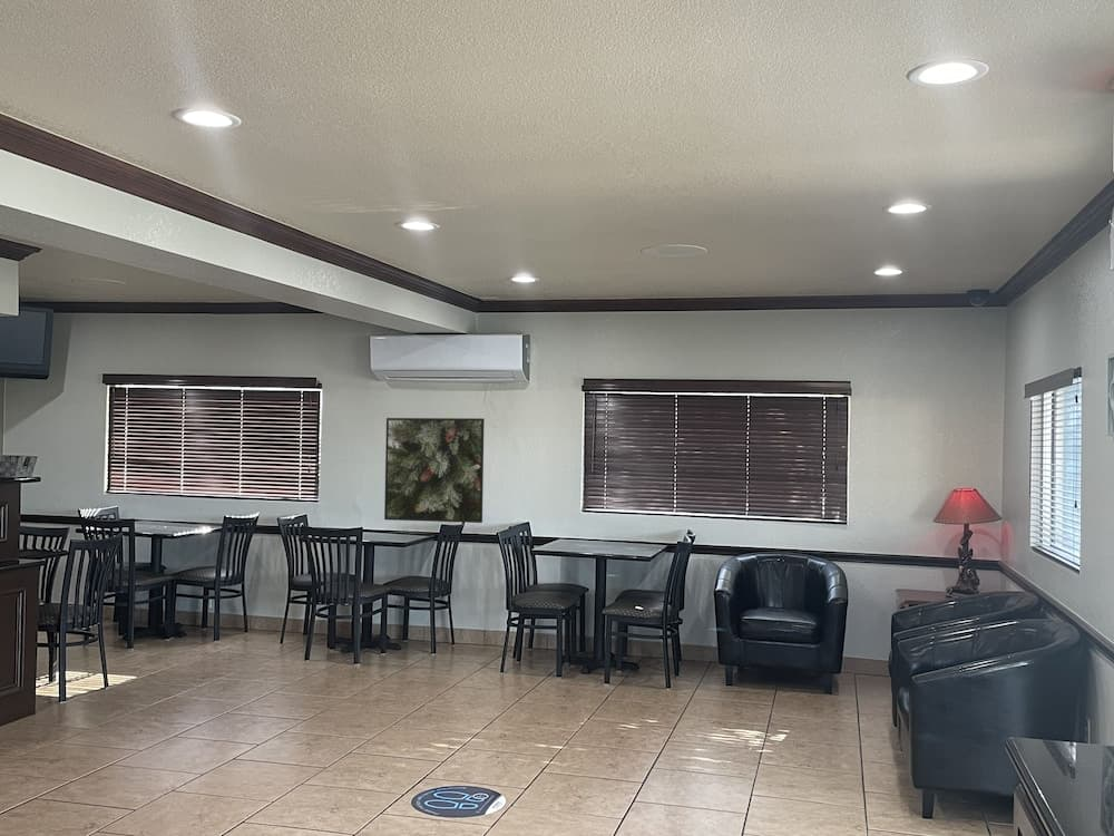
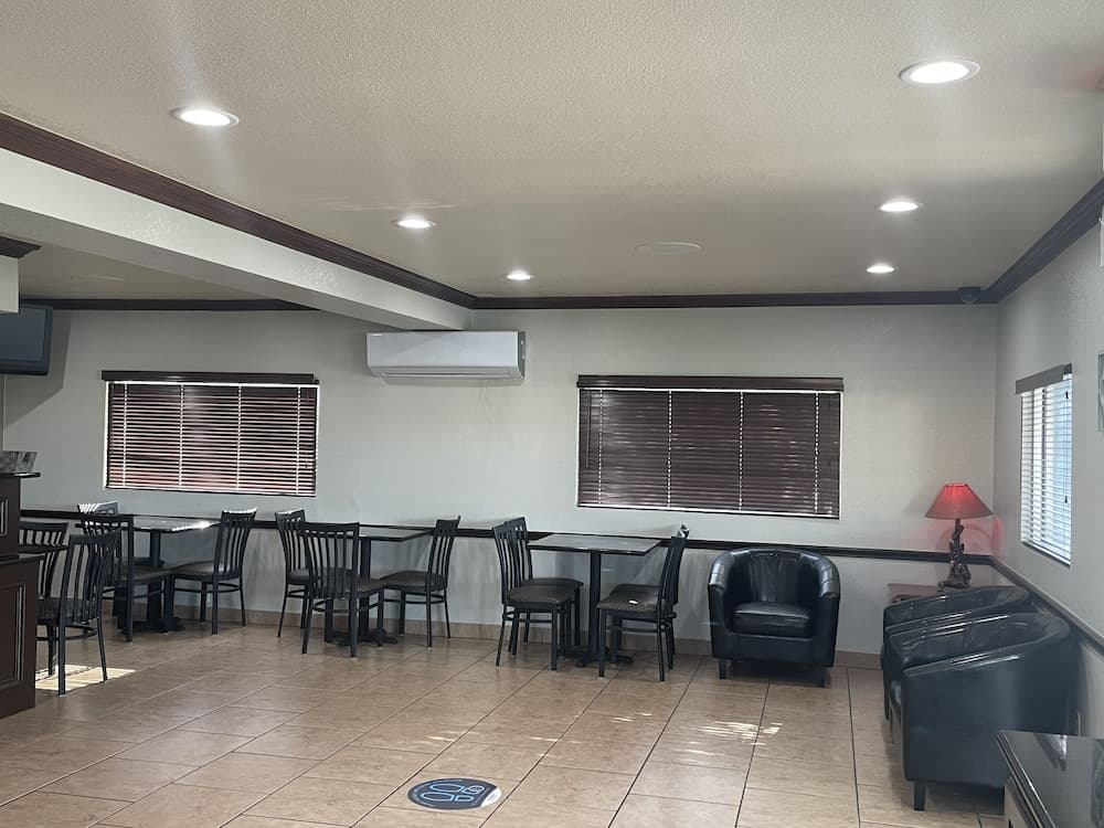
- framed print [383,417,486,524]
